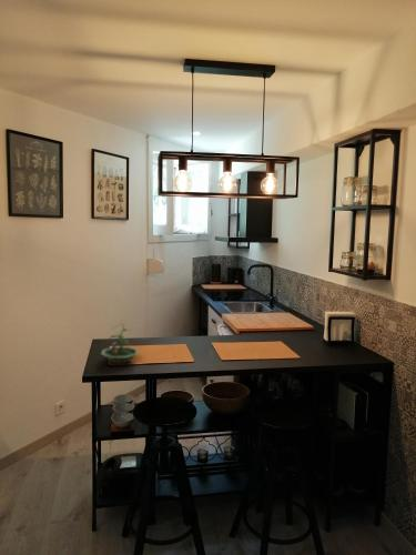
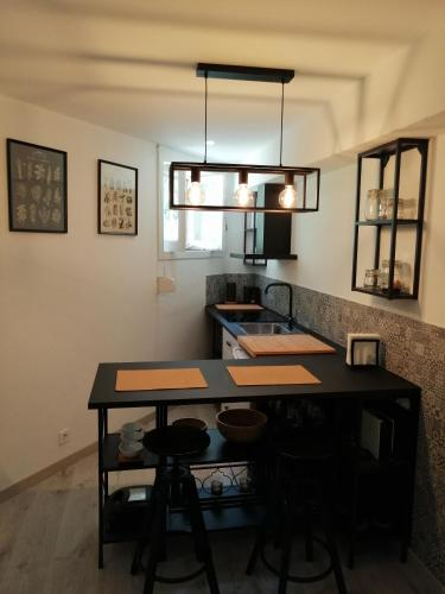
- terrarium [100,323,140,364]
